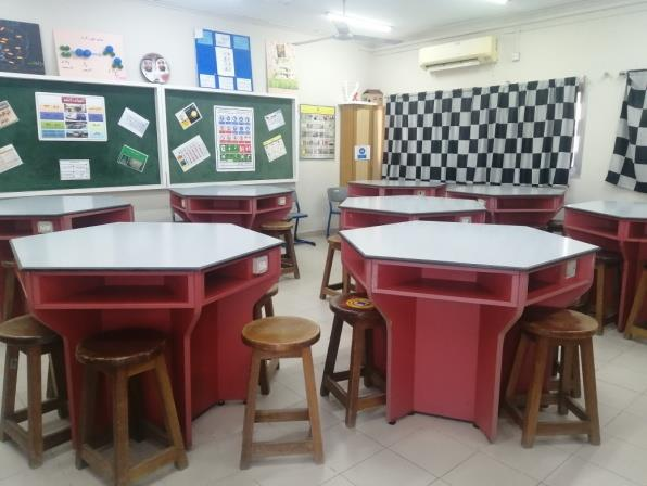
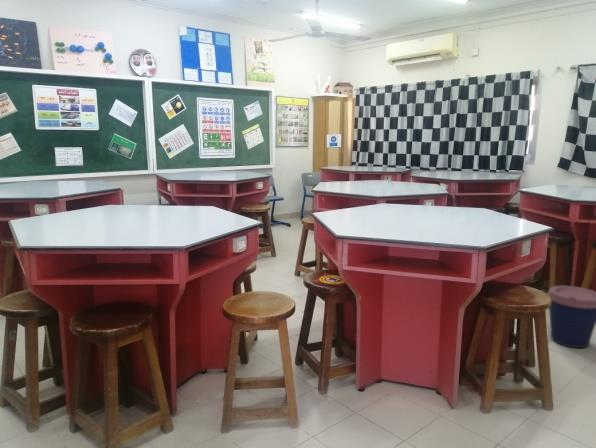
+ coffee cup [546,285,596,349]
